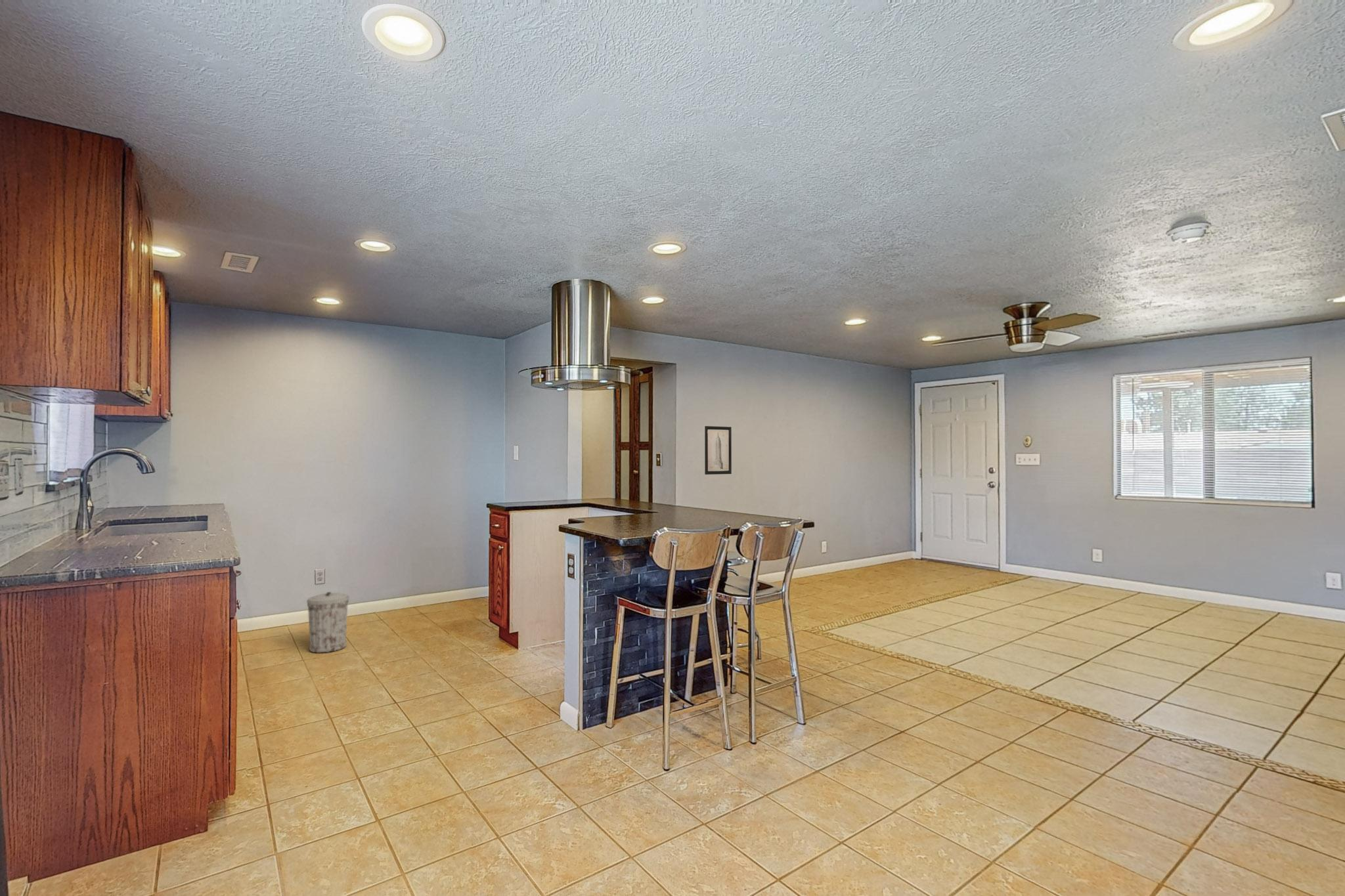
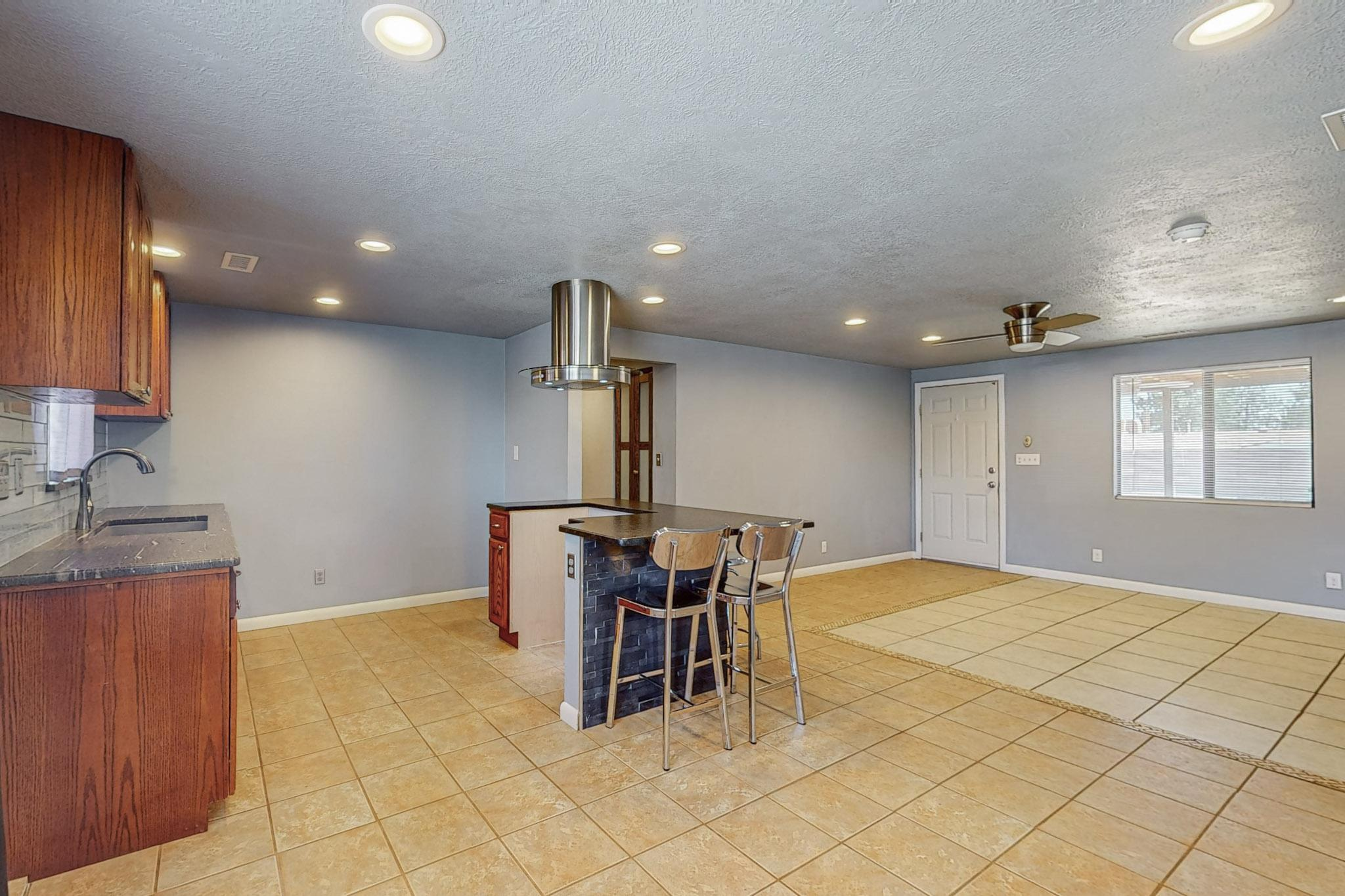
- wall art [704,425,732,475]
- trash can [306,591,350,654]
